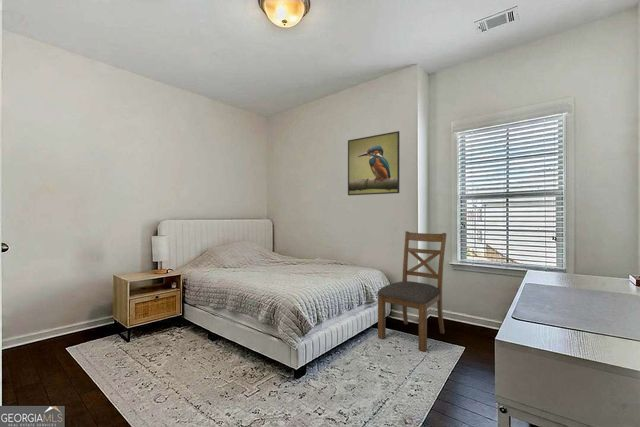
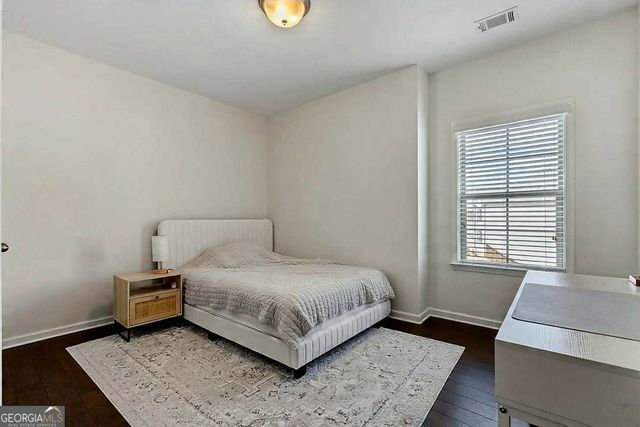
- chair [376,230,448,352]
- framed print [347,130,400,196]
